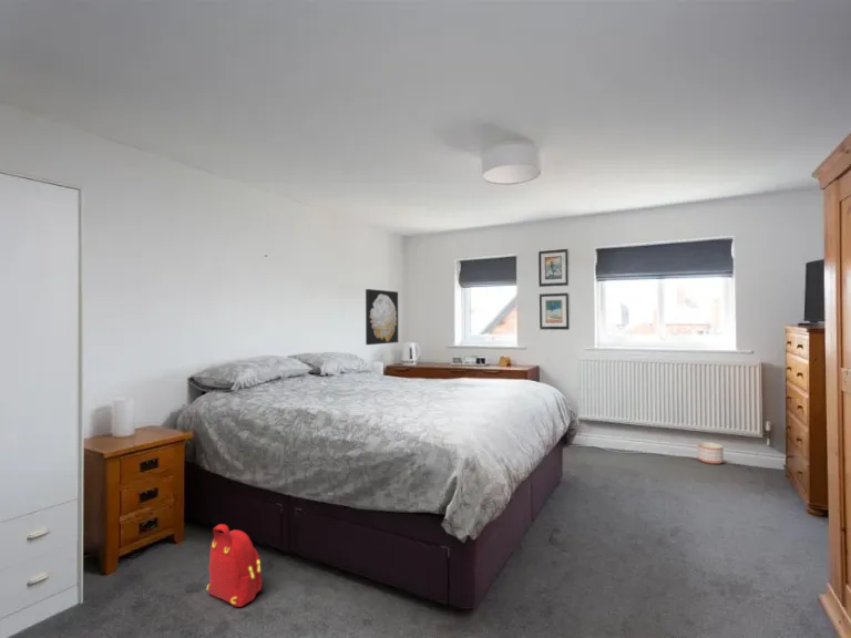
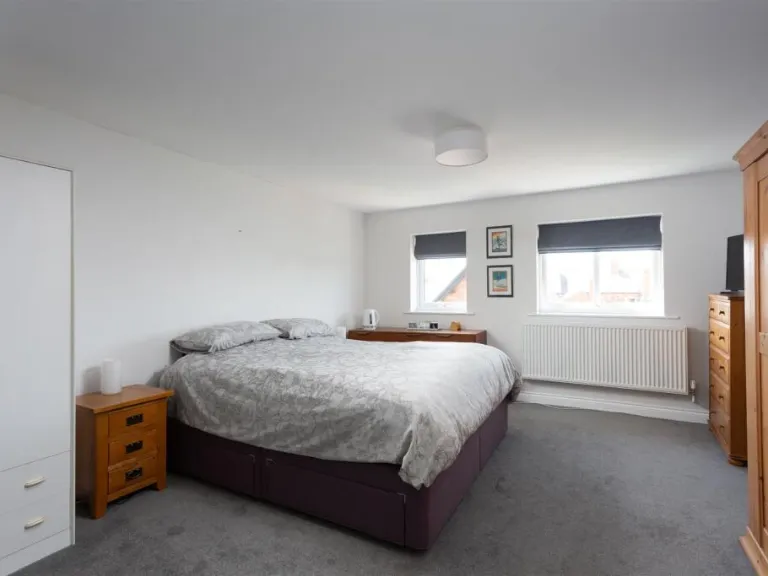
- wall art [365,288,399,346]
- backpack [206,523,263,608]
- planter [697,441,725,465]
